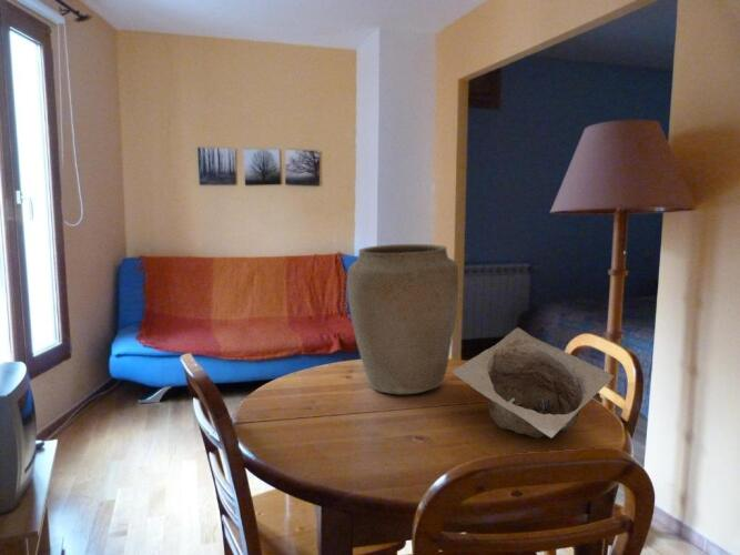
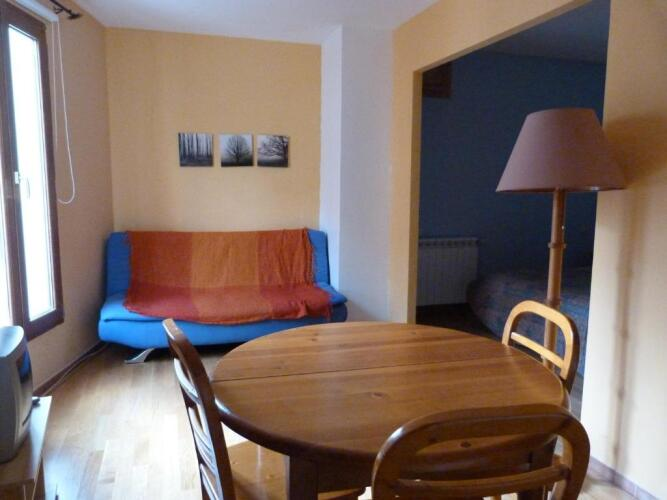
- vase [346,243,459,395]
- bowl [450,326,615,440]
